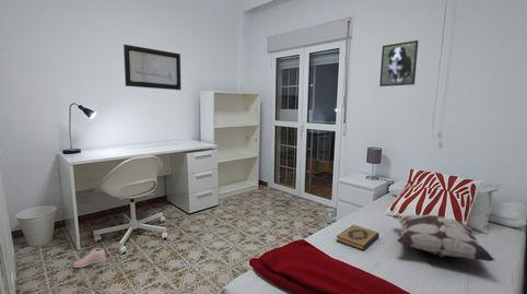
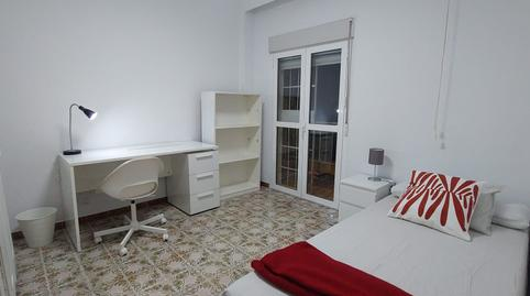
- hardback book [336,224,380,251]
- decorative pillow [393,213,496,262]
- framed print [378,39,420,87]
- wall art [122,44,181,91]
- sneaker [72,247,107,269]
